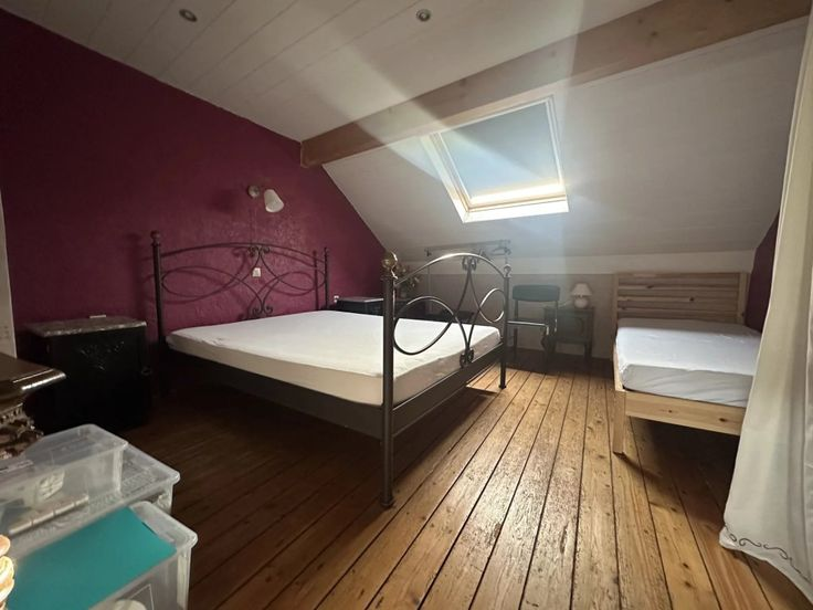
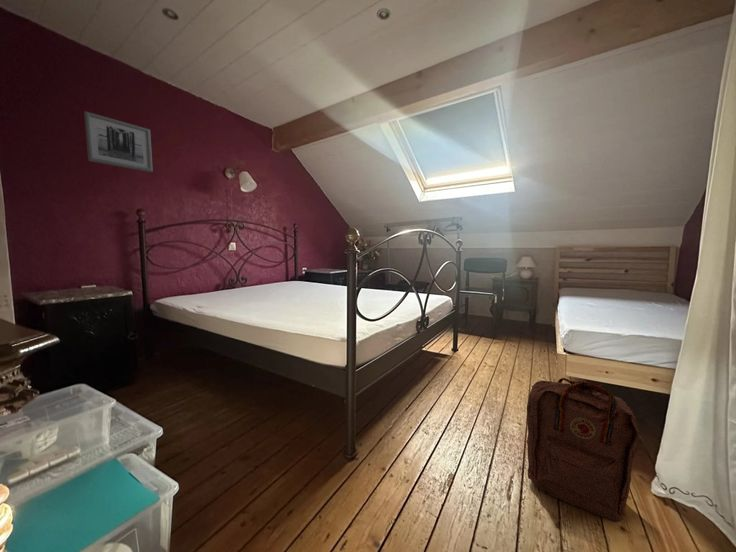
+ wall art [83,110,154,173]
+ backpack [526,377,640,523]
